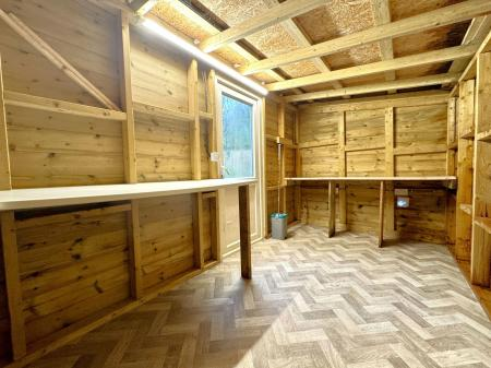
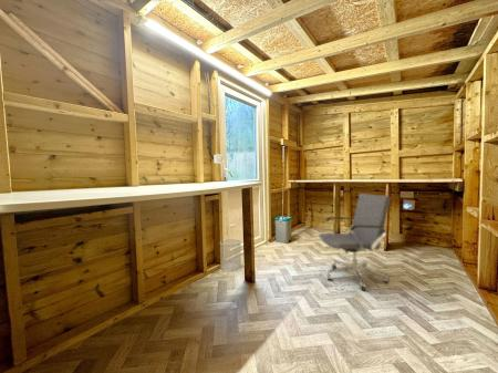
+ office chair [318,193,392,292]
+ wastebasket [219,238,242,271]
